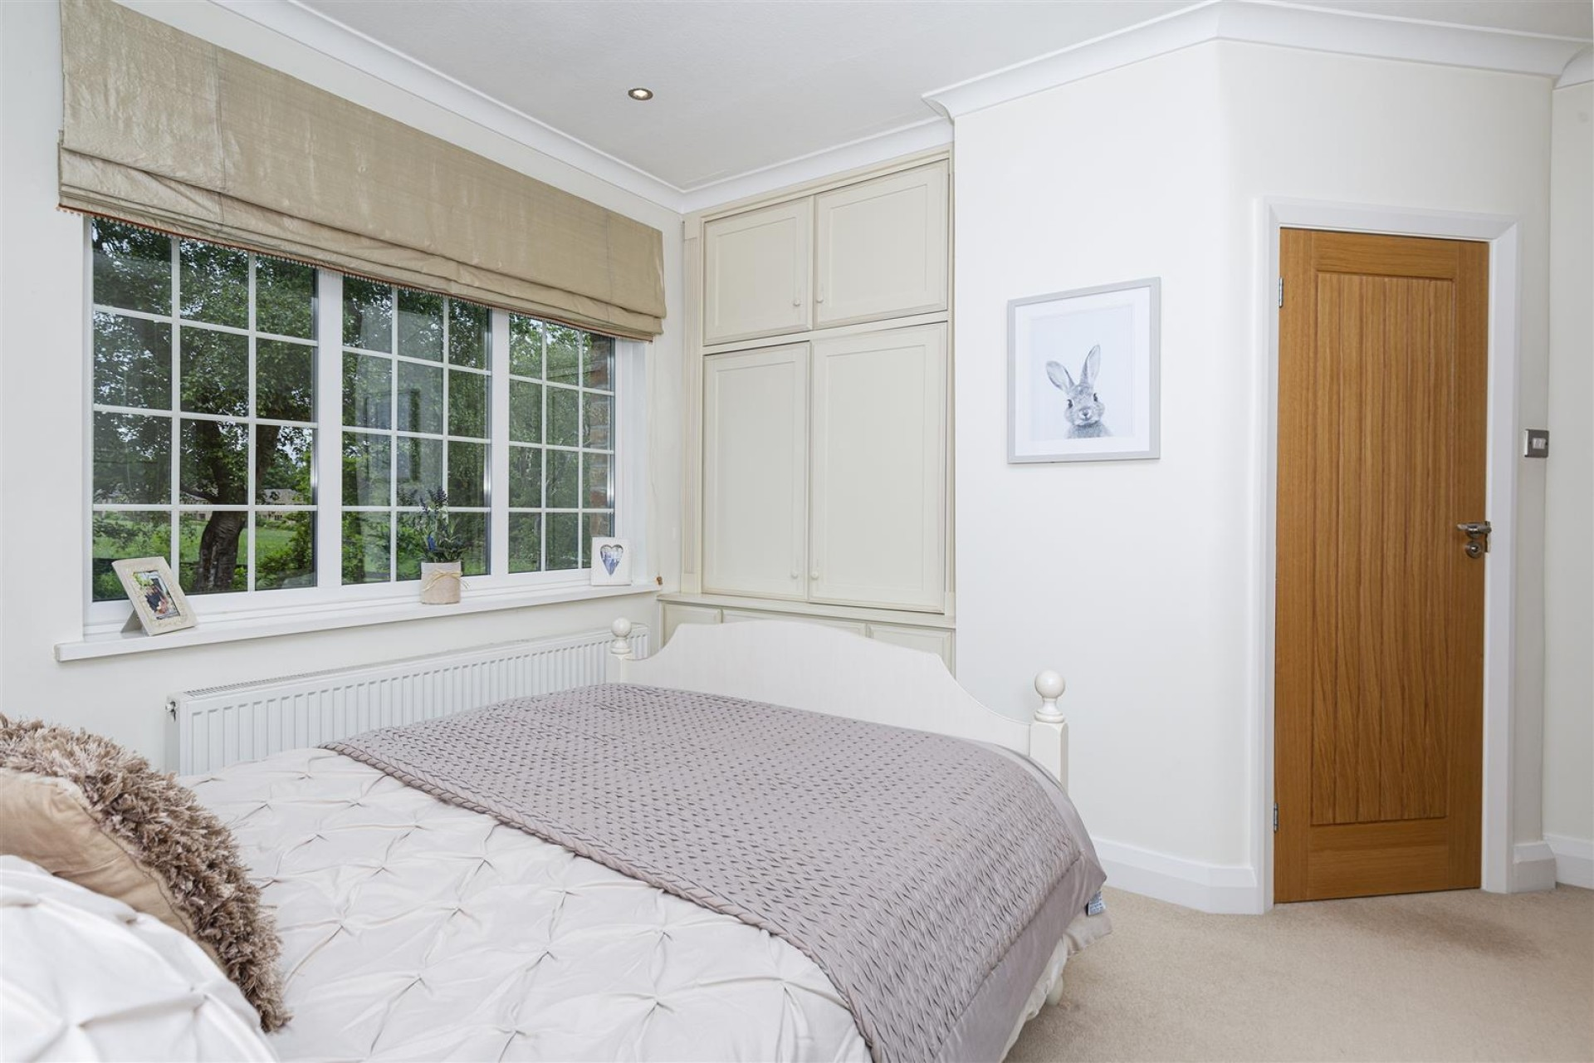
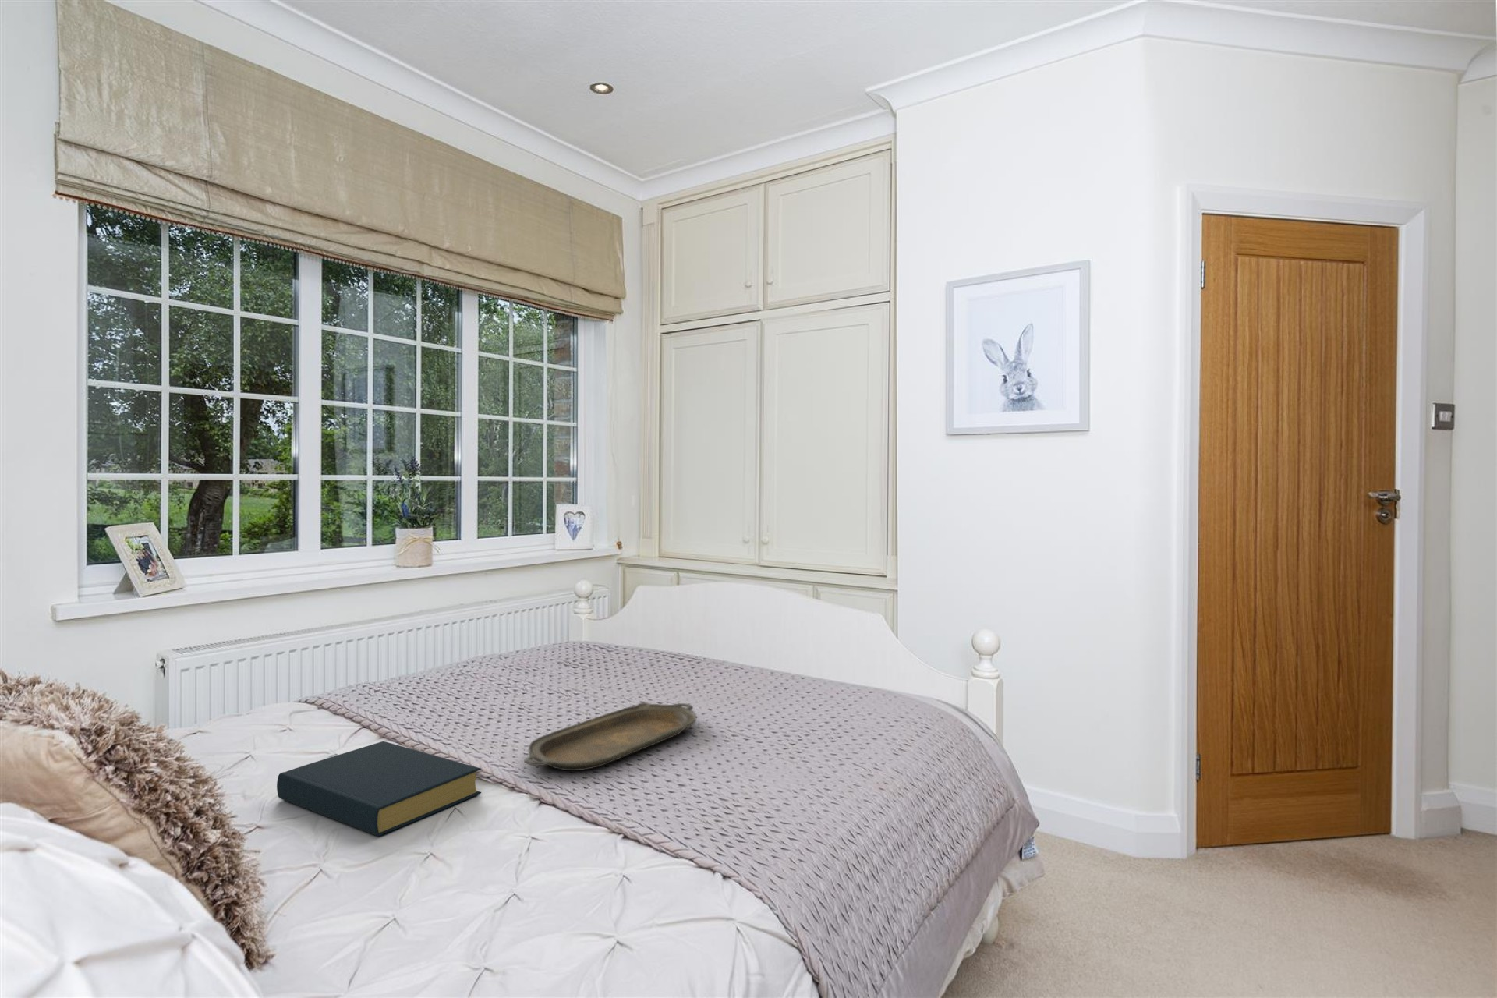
+ serving tray [524,702,697,771]
+ hardback book [276,741,482,836]
